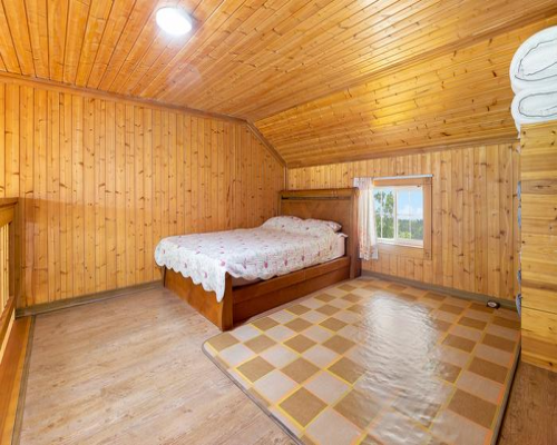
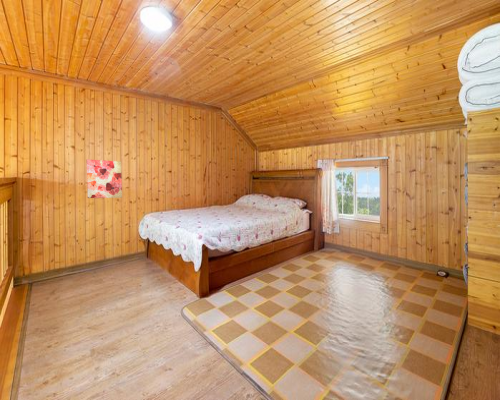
+ wall art [85,158,123,199]
